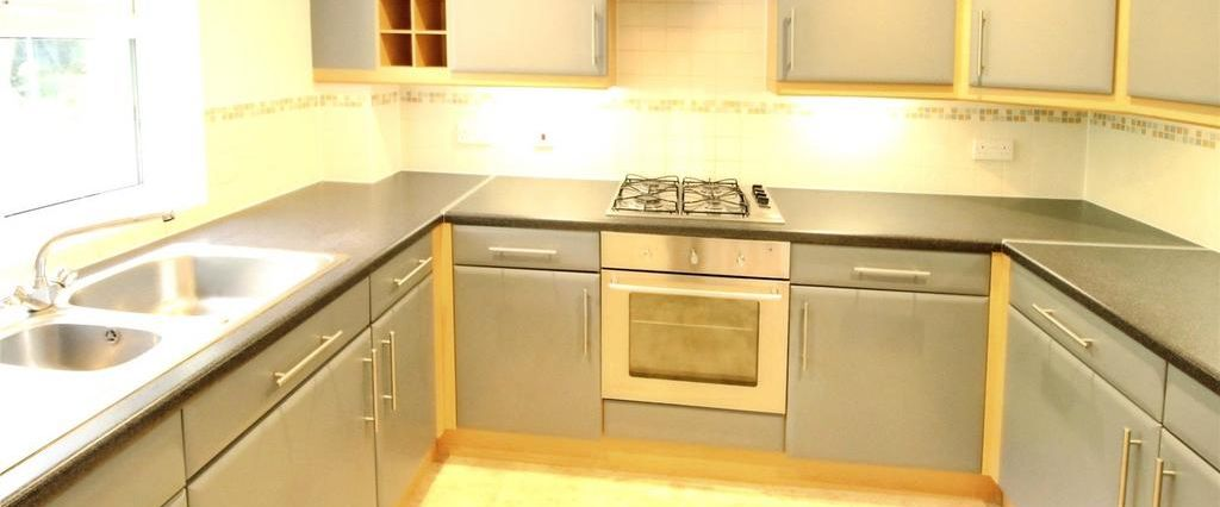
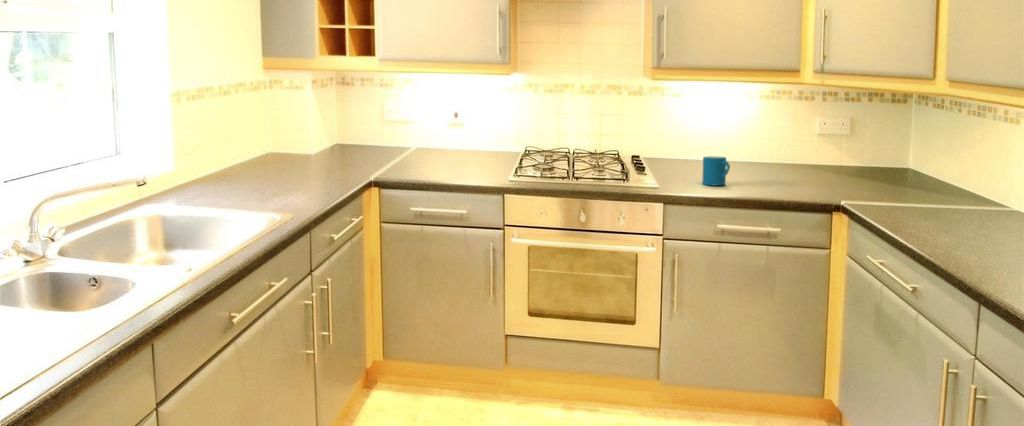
+ mug [701,156,731,187]
